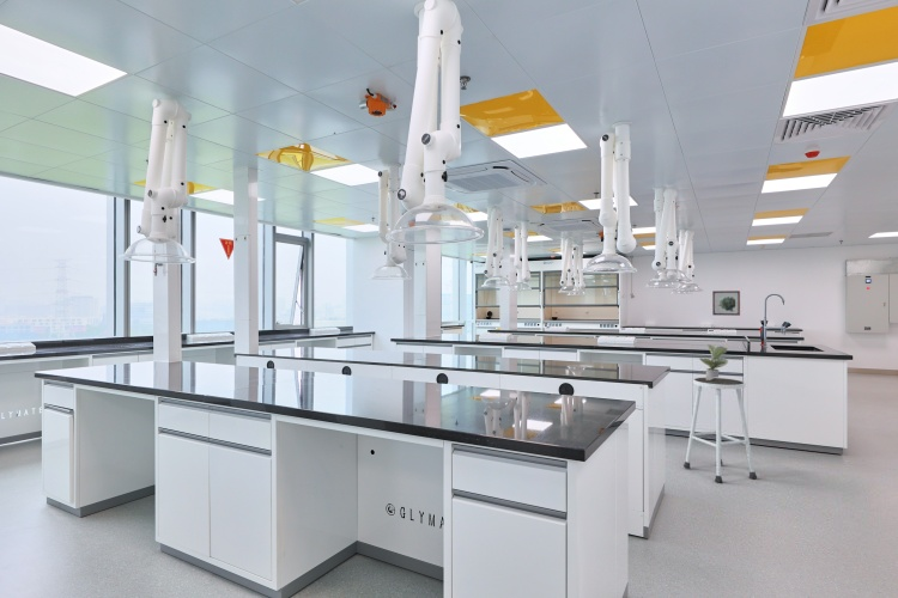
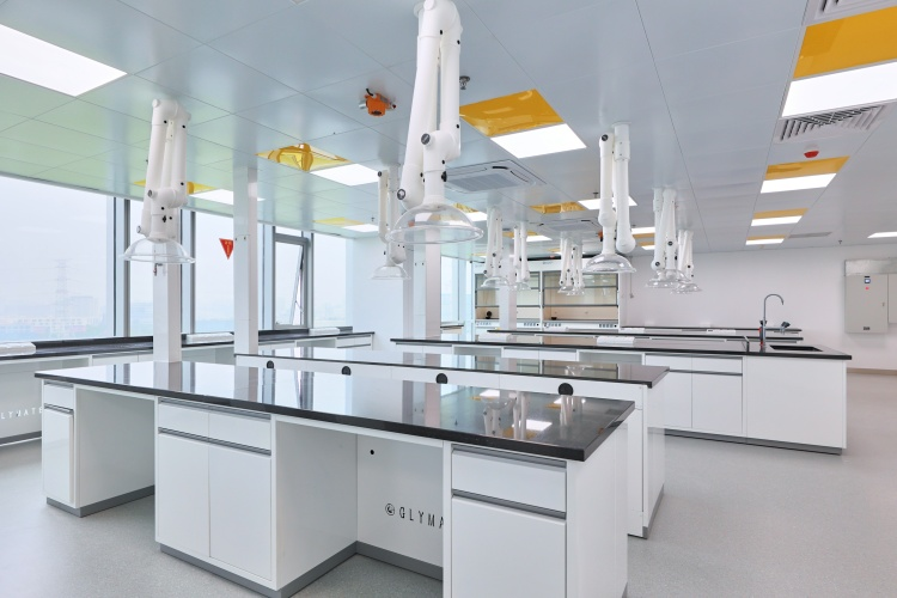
- wall art [711,289,741,317]
- stool [682,377,758,484]
- potted plant [698,343,729,380]
